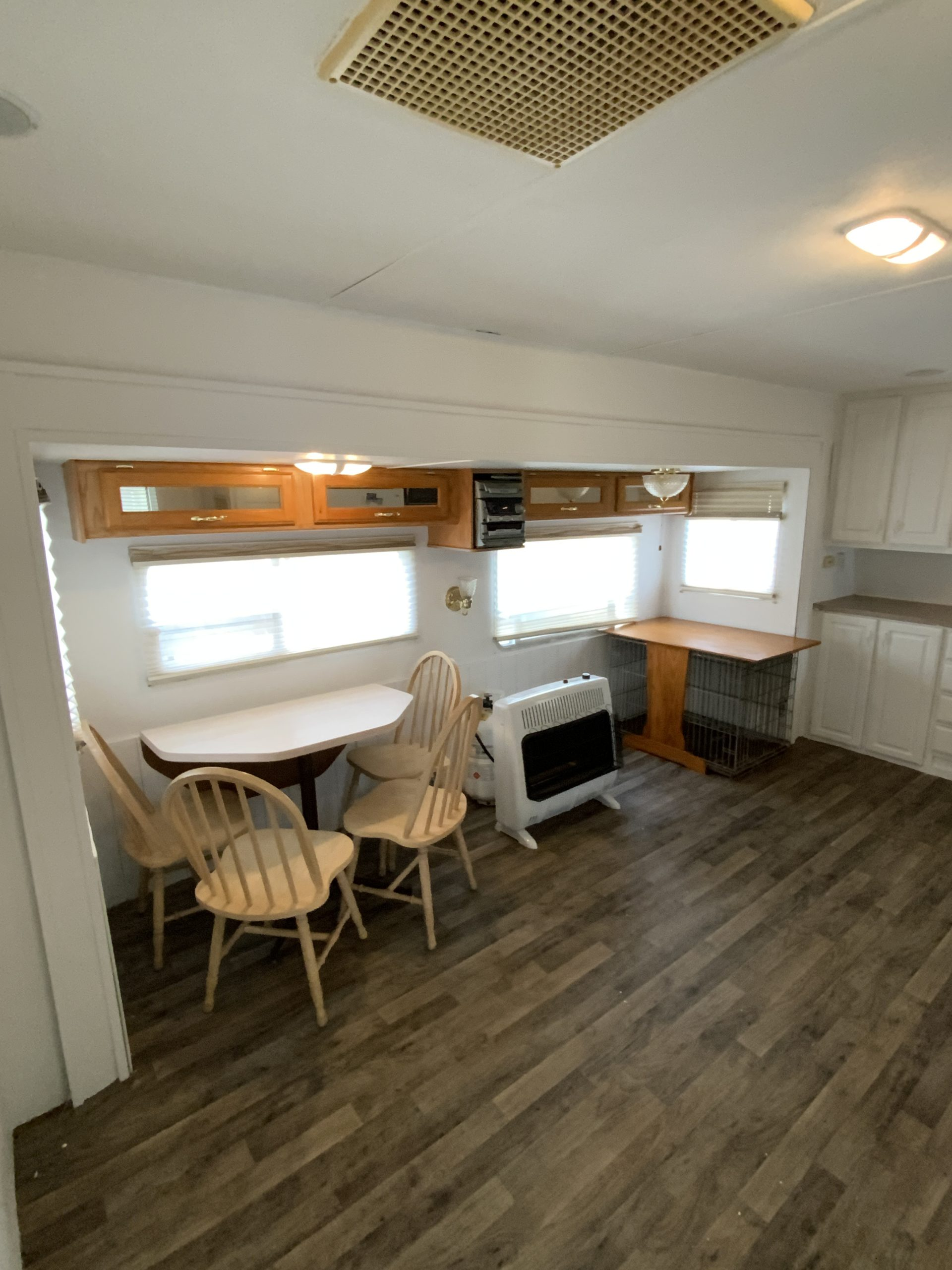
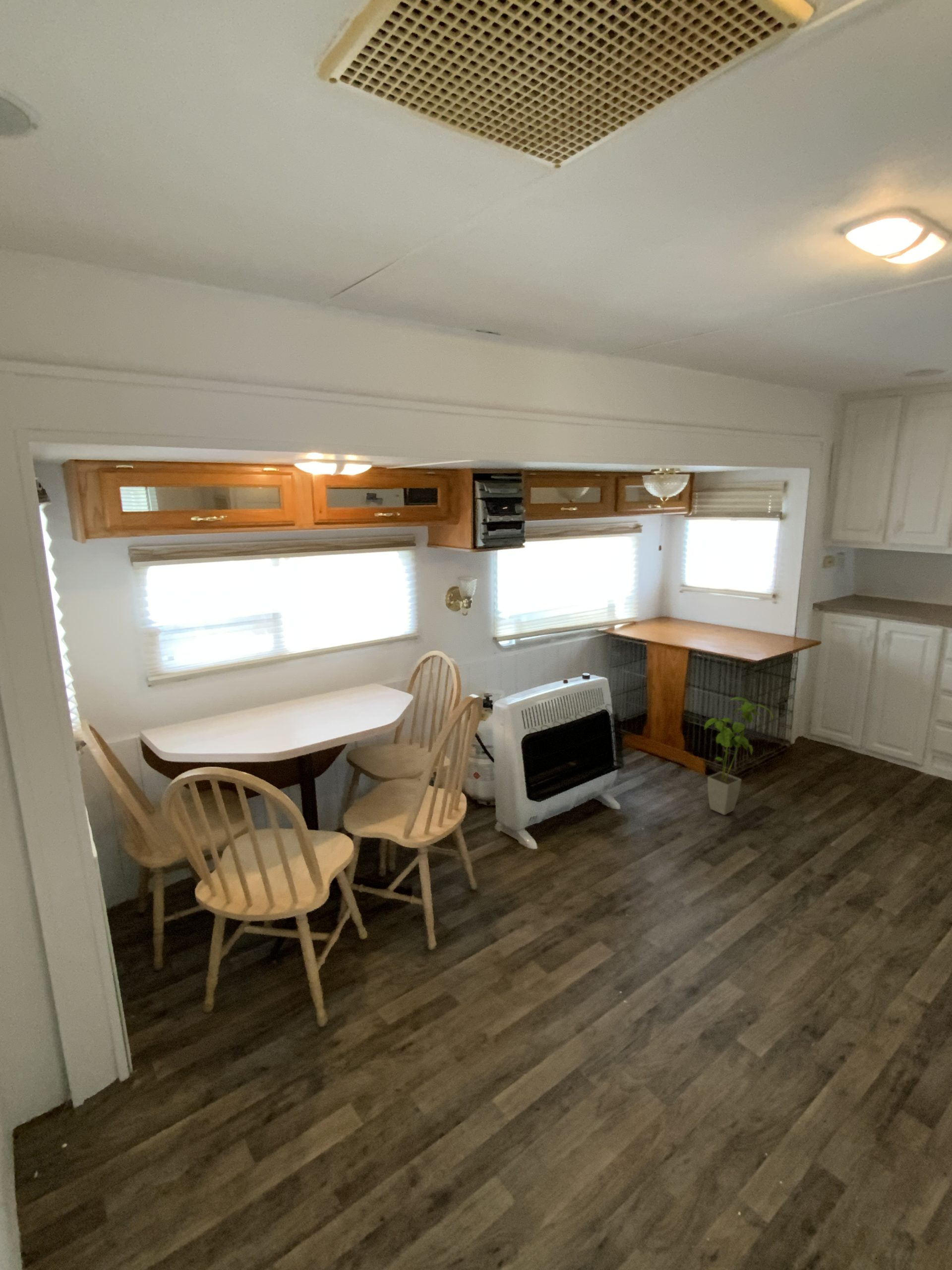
+ house plant [704,697,774,816]
